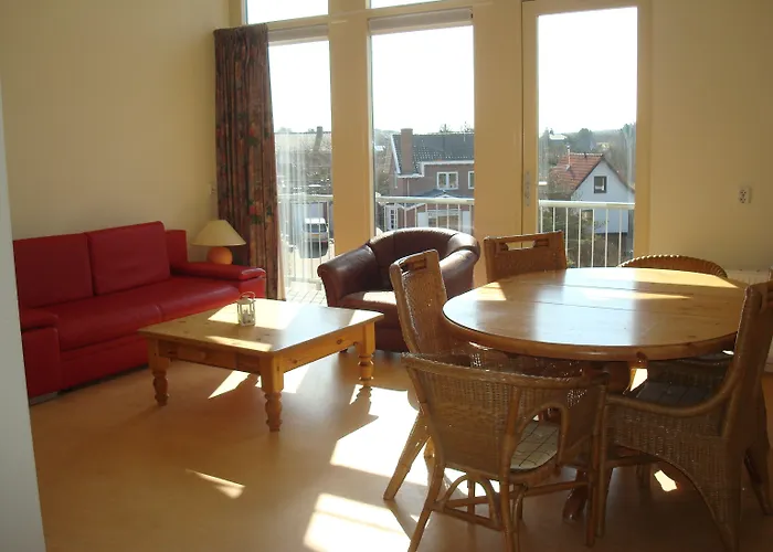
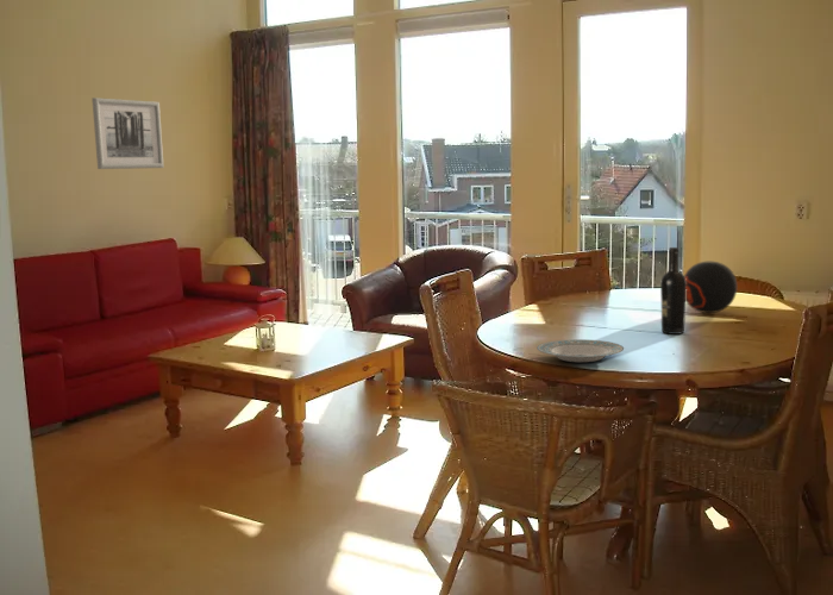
+ wall art [90,96,165,170]
+ plate [536,338,625,363]
+ decorative ball [683,261,738,314]
+ wine bottle [659,246,687,336]
